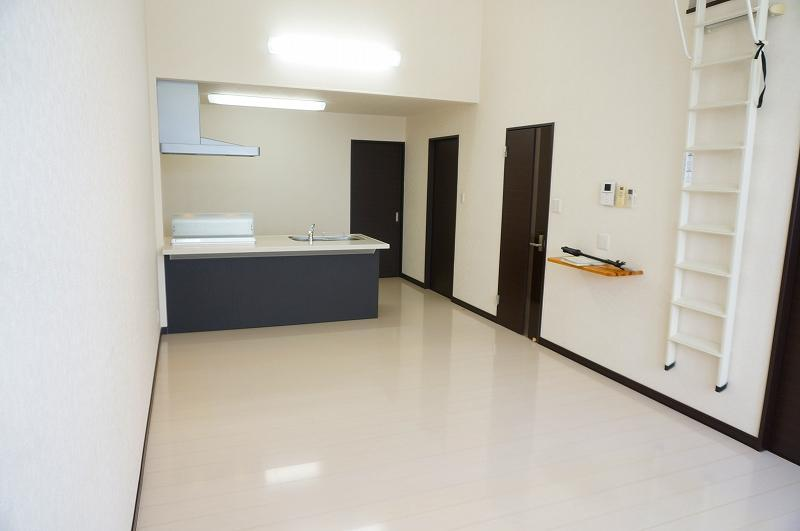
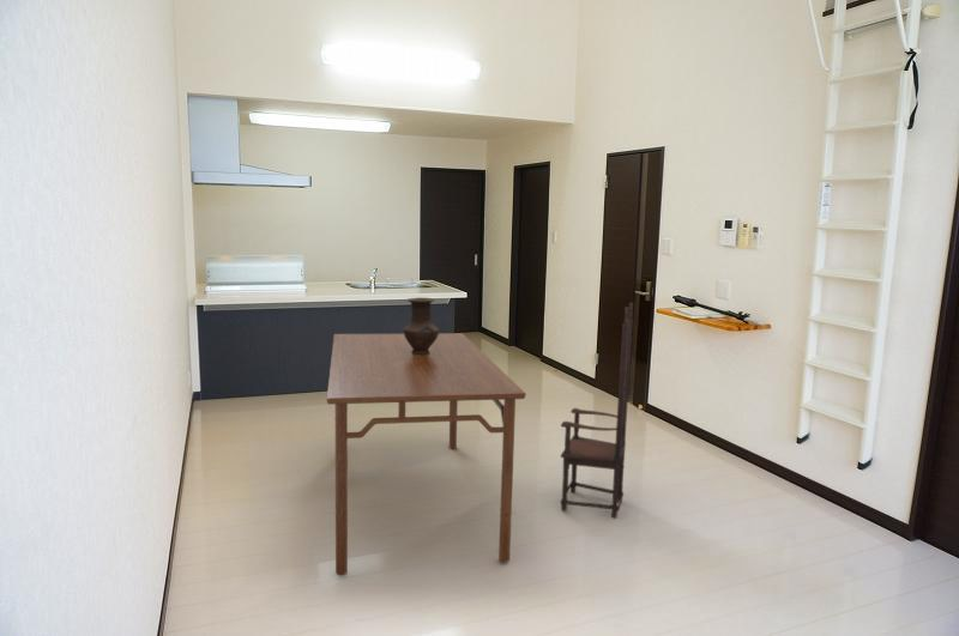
+ chair [559,302,634,519]
+ dining table [326,332,527,576]
+ vase [403,296,440,355]
